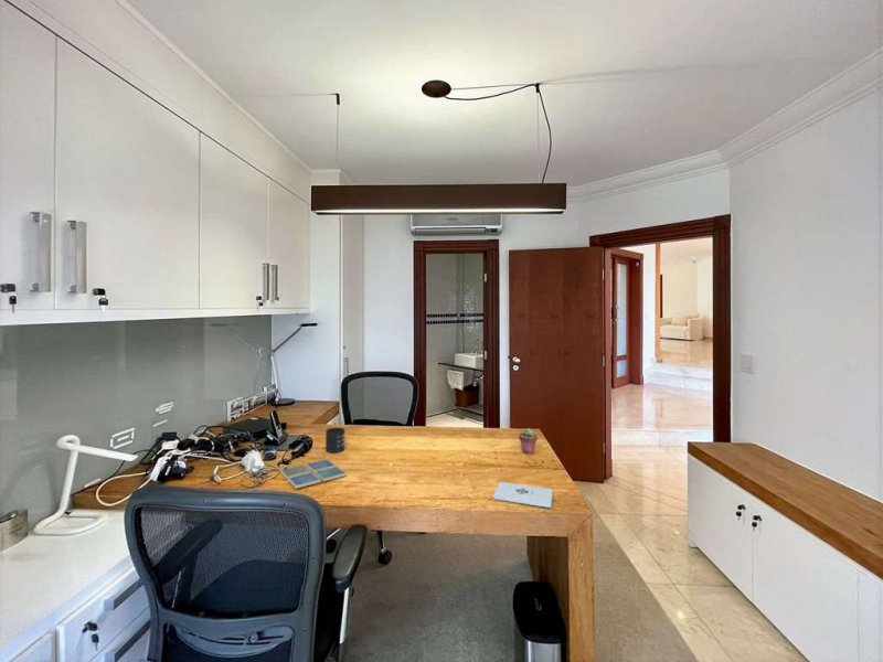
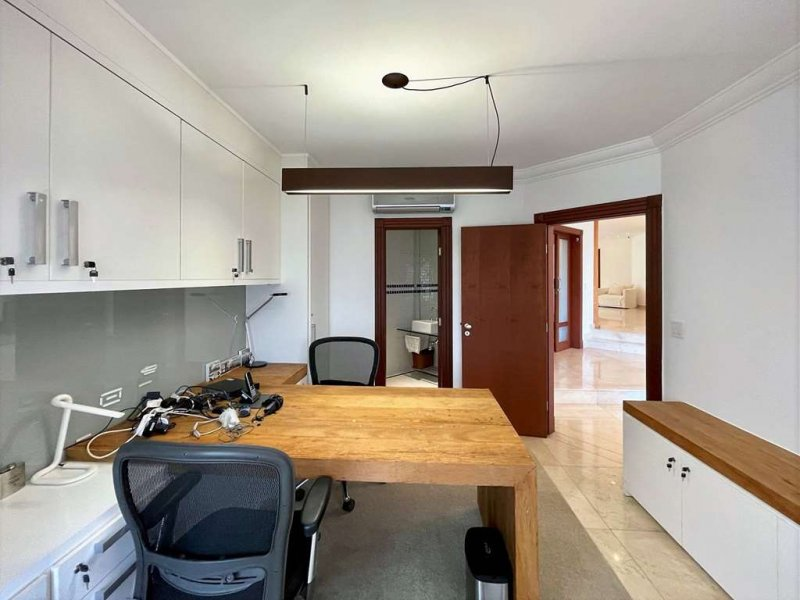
- mug [325,427,345,453]
- drink coaster [279,458,348,490]
- notepad [492,481,554,509]
- potted succulent [518,427,539,455]
